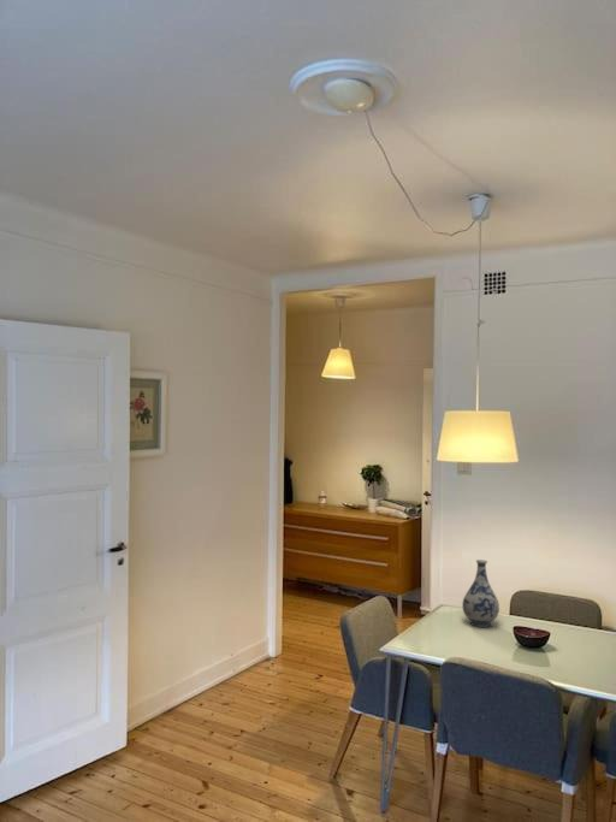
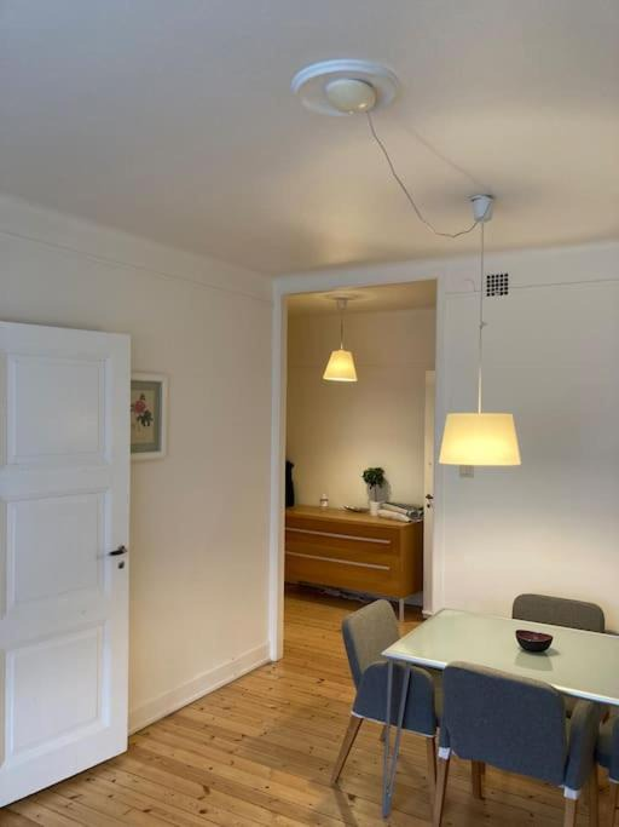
- vase [461,558,500,628]
